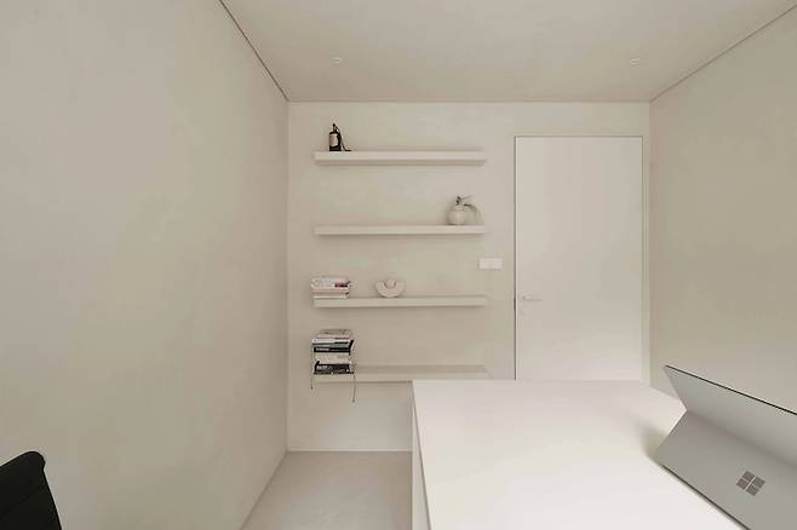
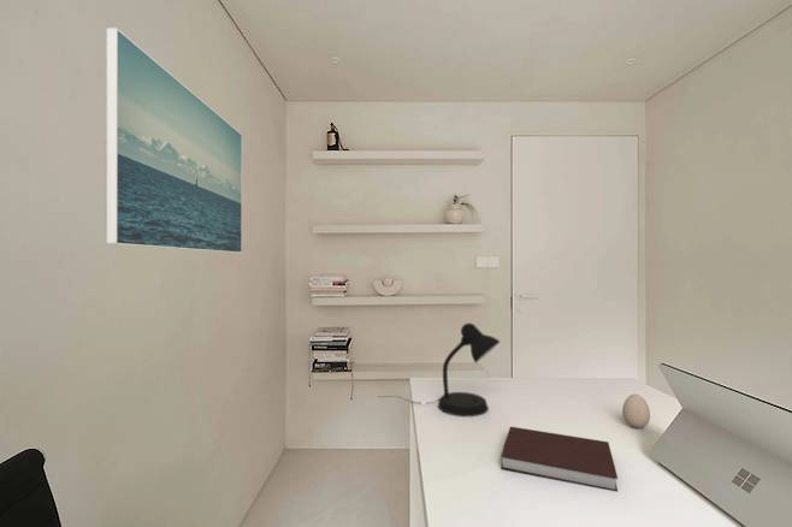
+ desk lamp [379,322,501,418]
+ decorative egg [621,392,651,428]
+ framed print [105,26,243,254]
+ notebook [500,426,619,493]
